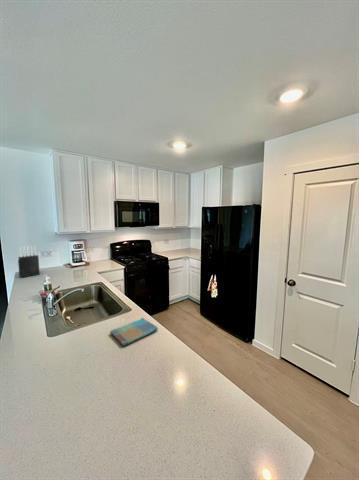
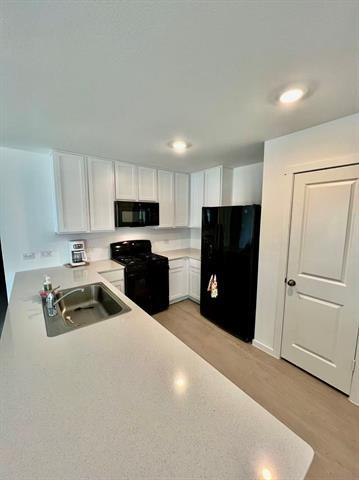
- knife block [17,245,41,279]
- dish towel [109,317,159,347]
